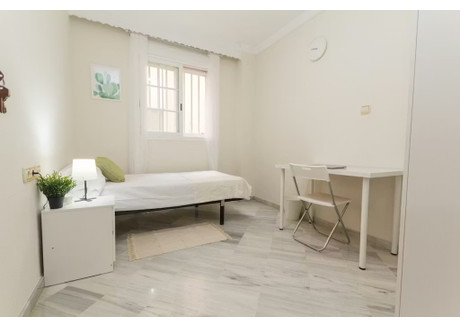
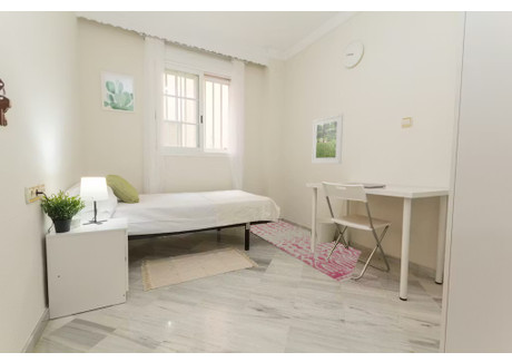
+ rug [249,219,371,283]
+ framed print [311,112,344,165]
